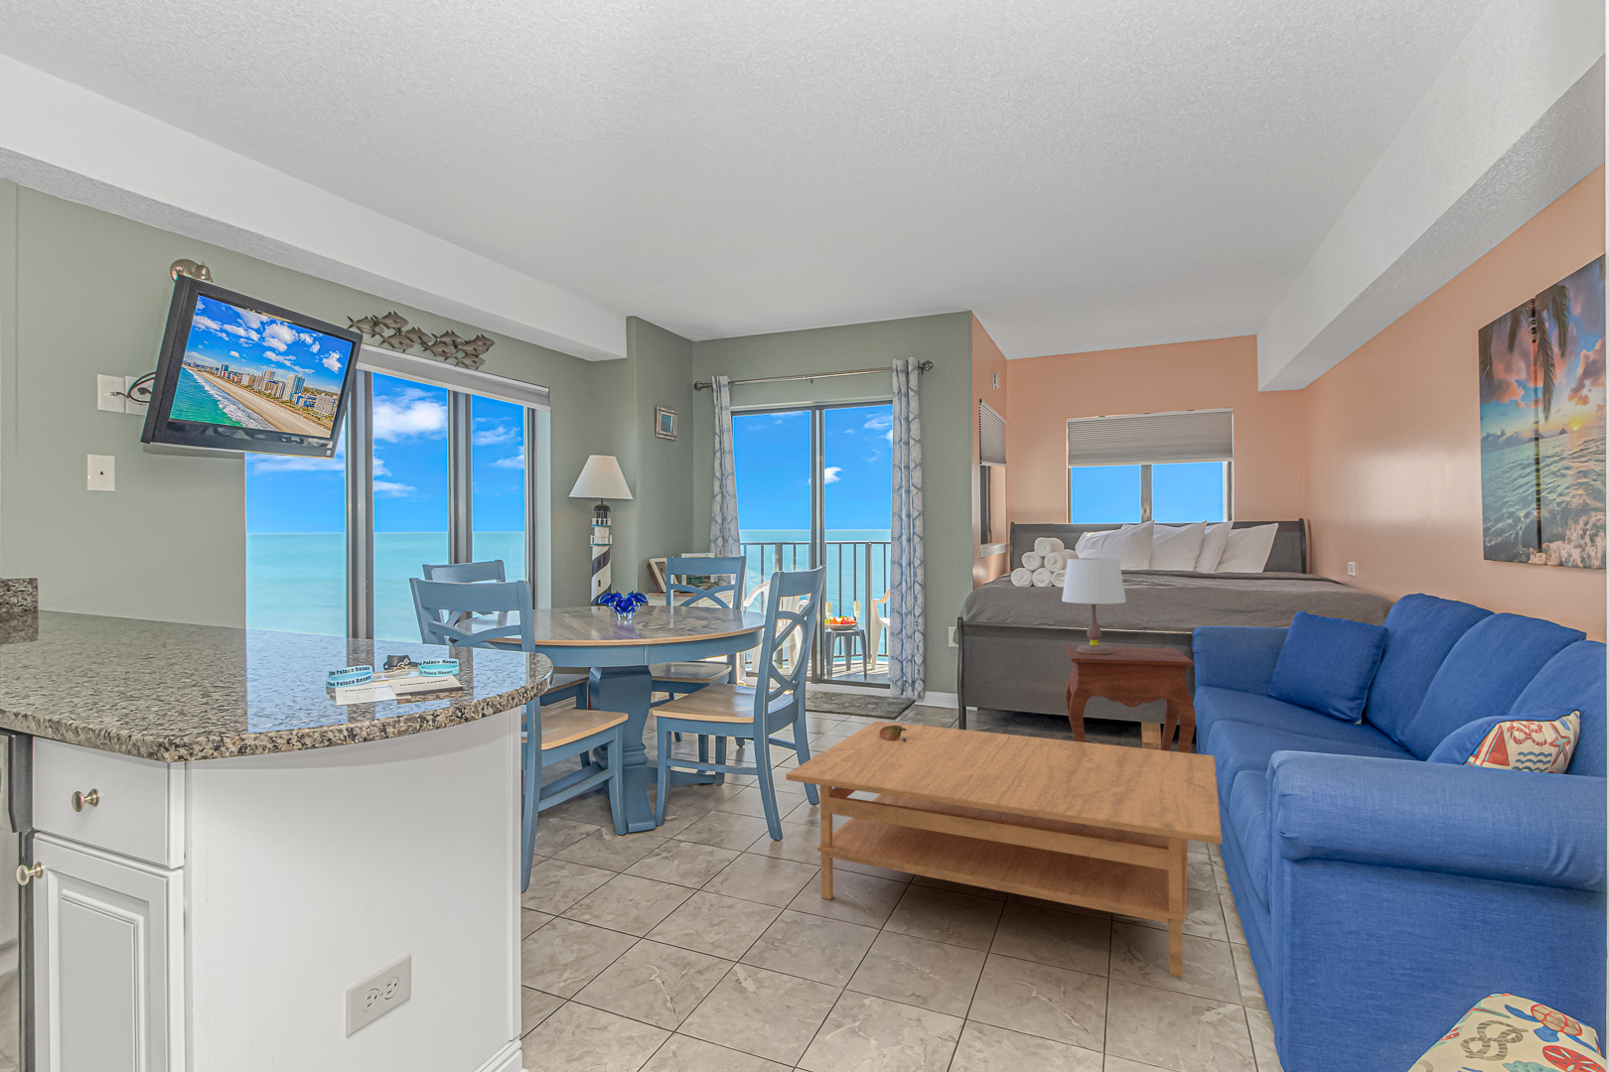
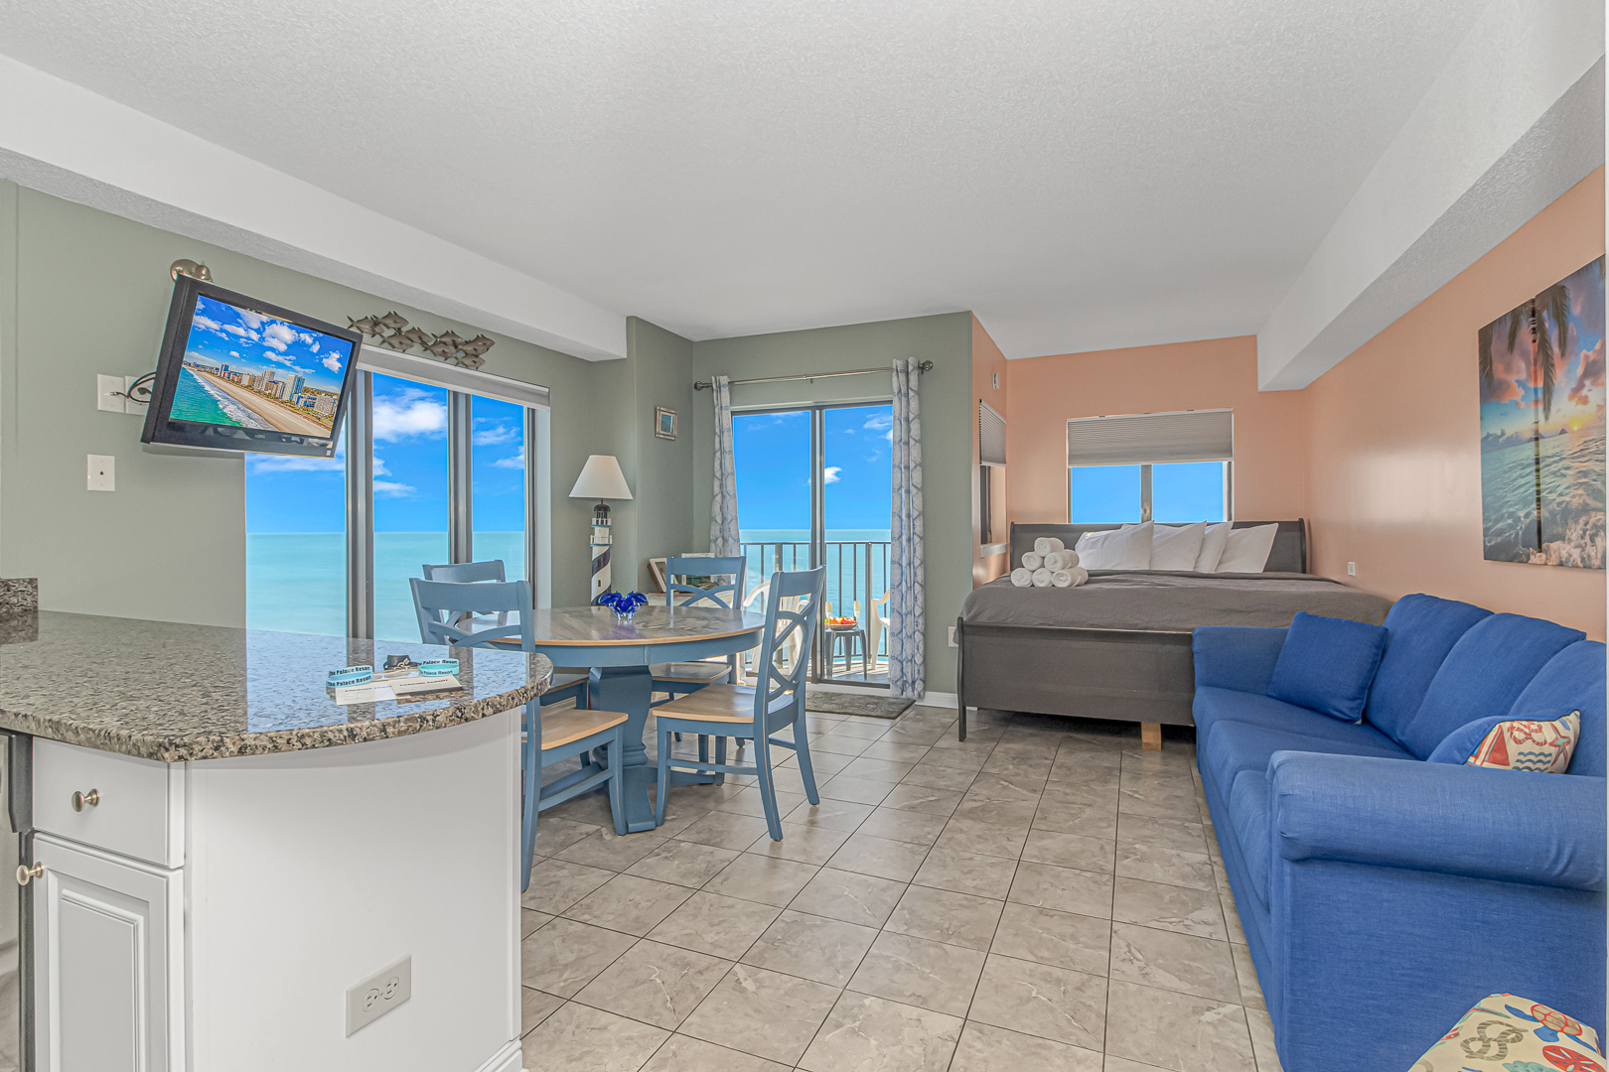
- table lamp [1061,556,1128,654]
- side table [1064,645,1197,754]
- seashell [879,725,906,743]
- coffee table [784,719,1222,979]
